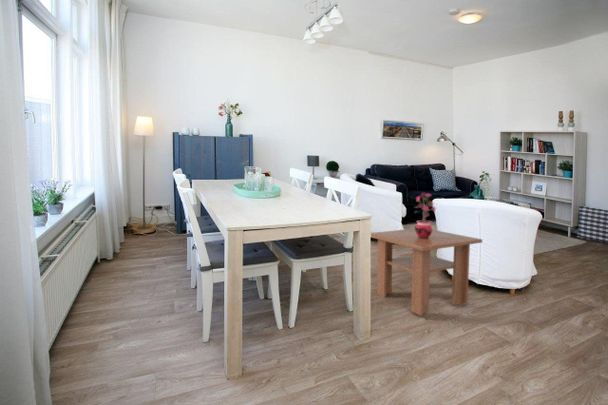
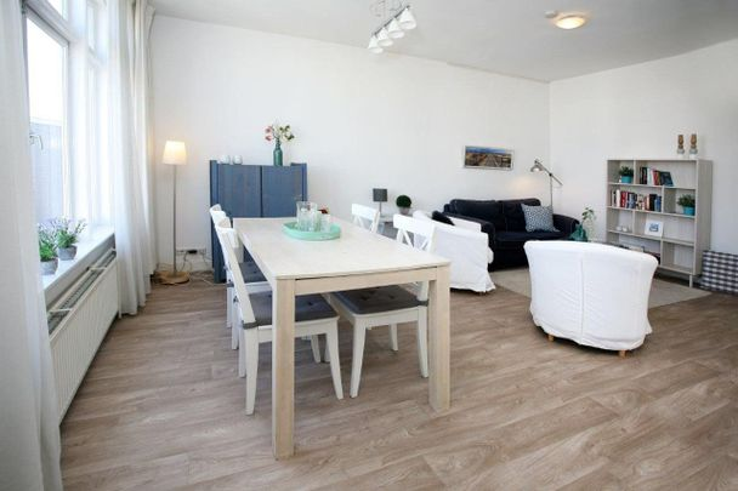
- coffee table [370,228,483,317]
- potted plant [413,191,436,239]
